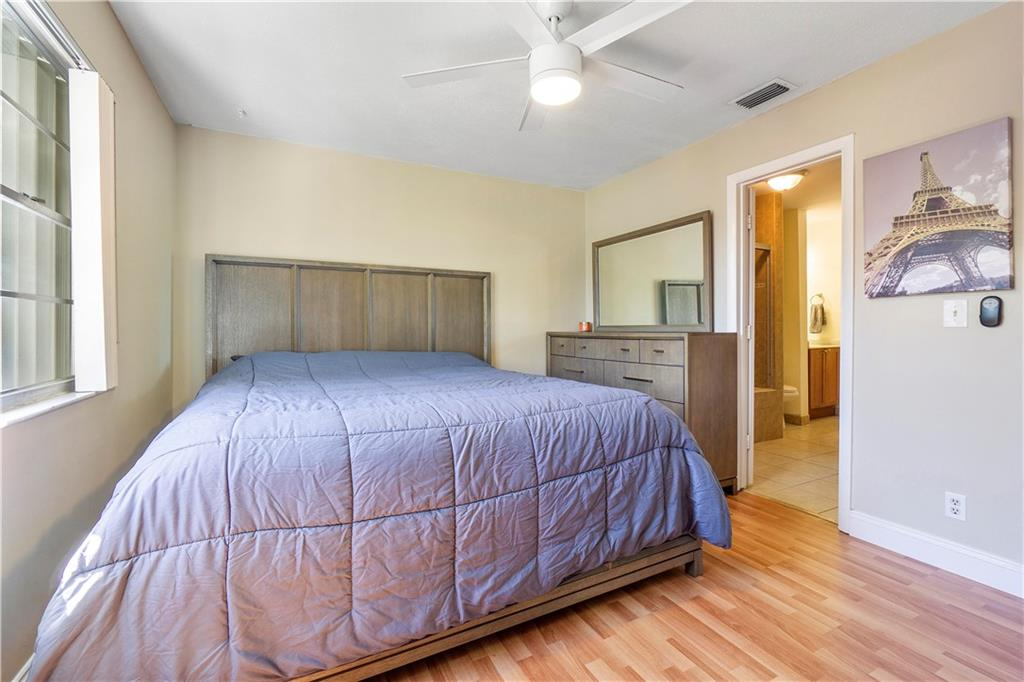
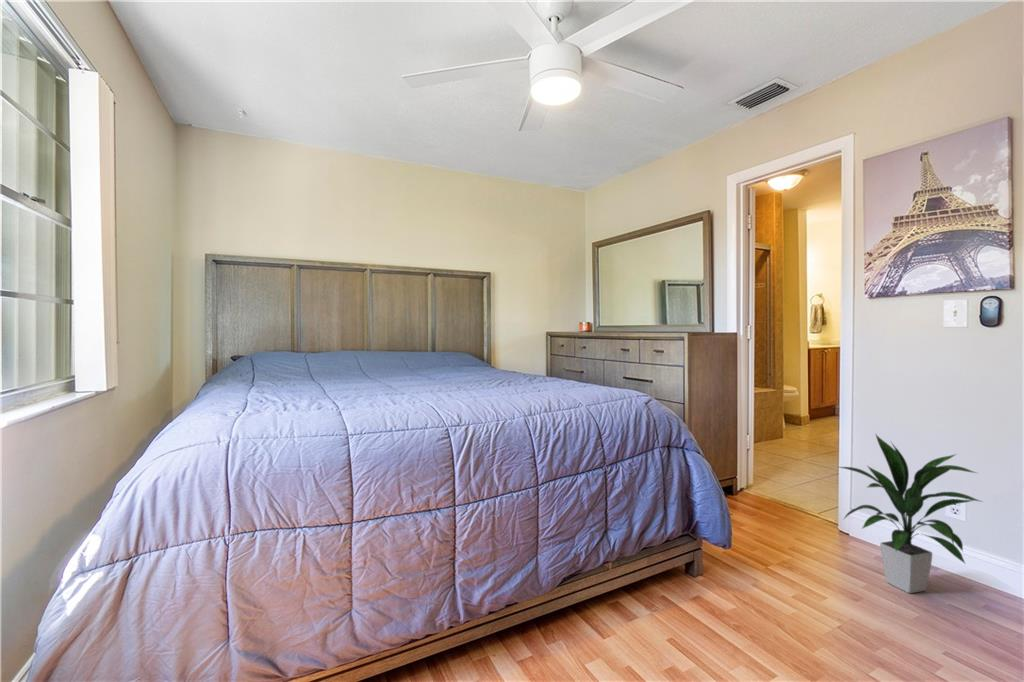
+ indoor plant [832,434,984,594]
